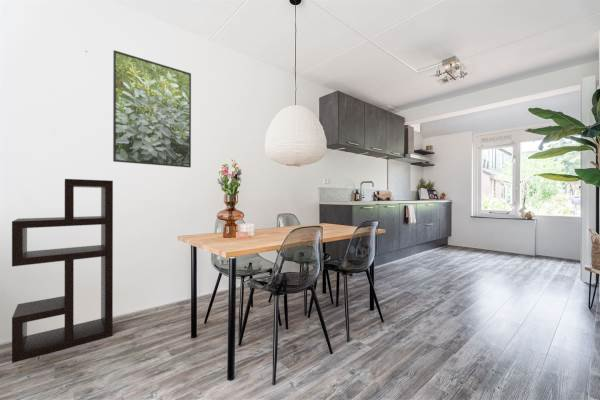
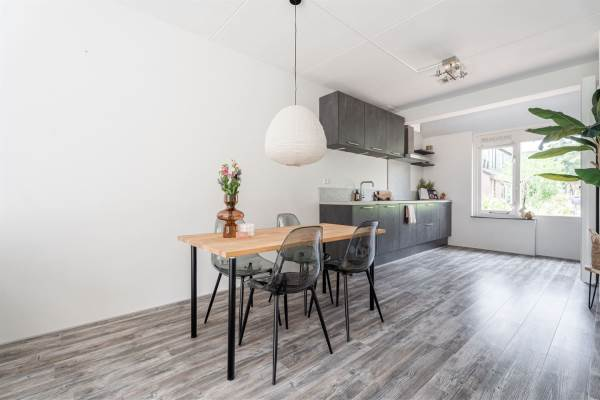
- shelving unit [11,178,114,364]
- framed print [112,49,192,168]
